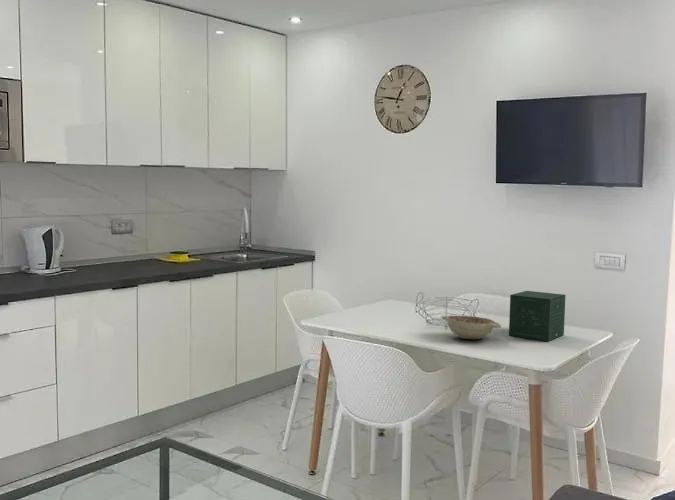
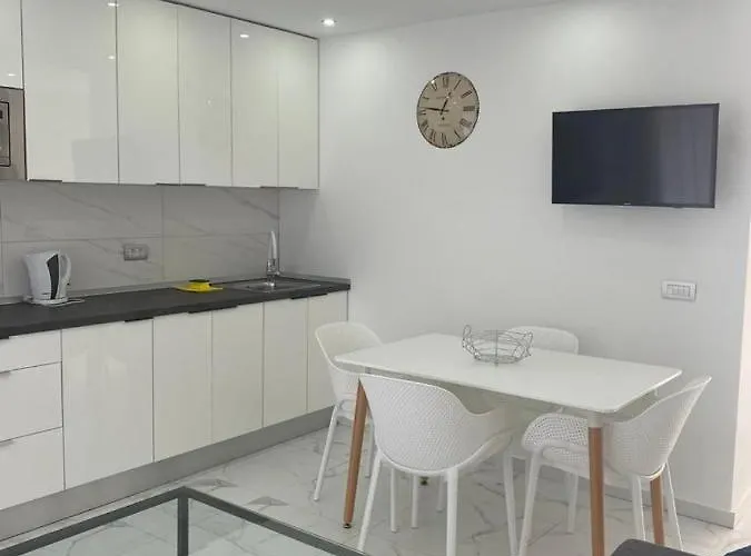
- gift box [508,290,567,342]
- decorative bowl [440,315,503,340]
